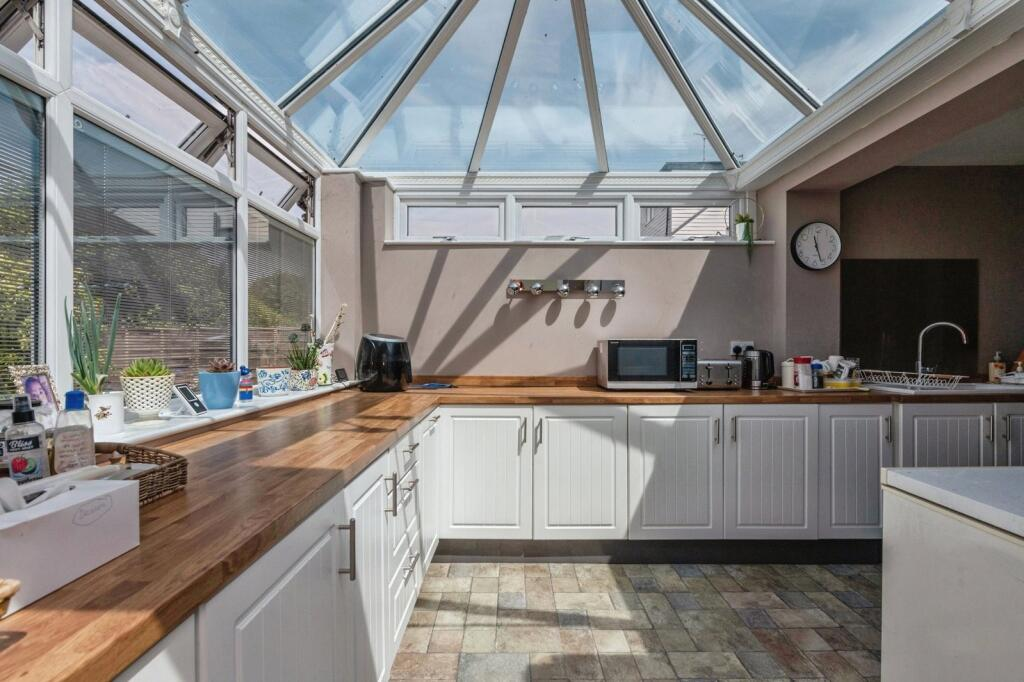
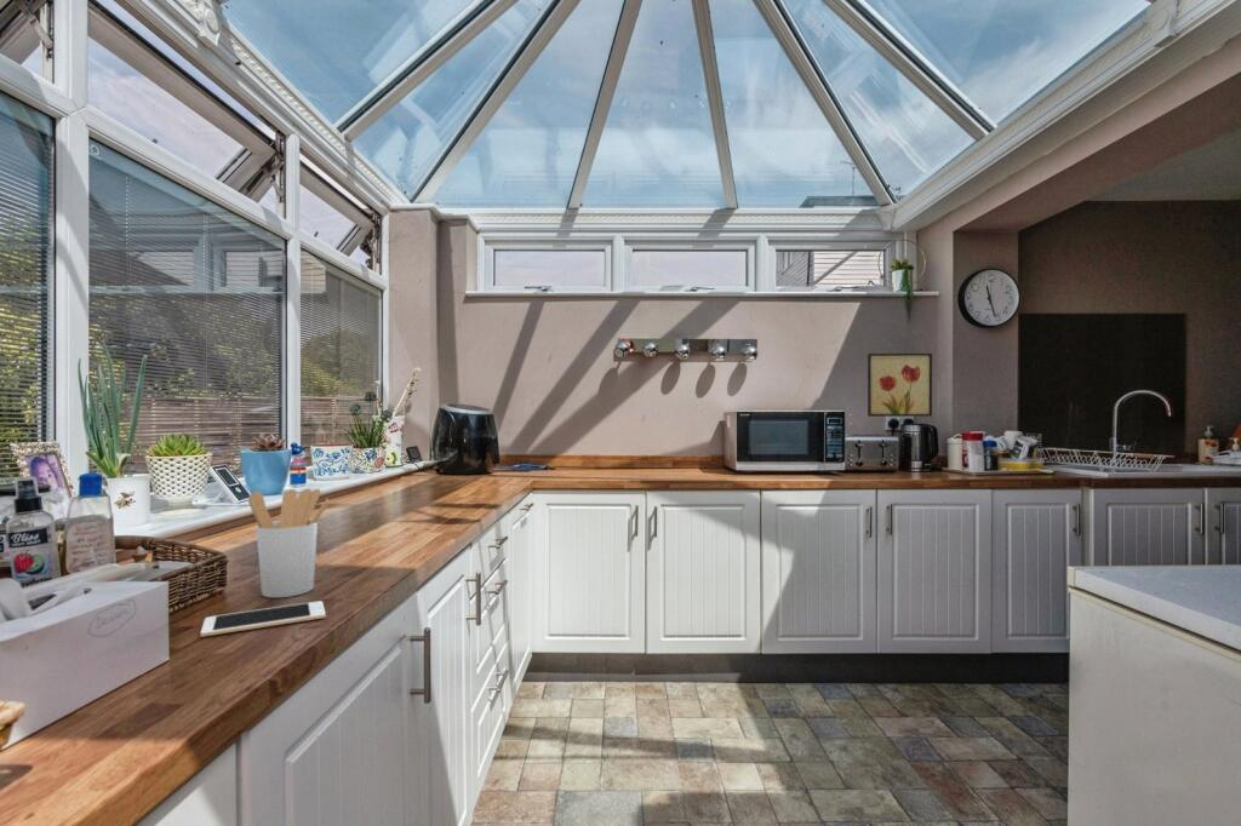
+ utensil holder [247,488,331,598]
+ wall art [867,352,933,418]
+ cell phone [200,600,327,638]
